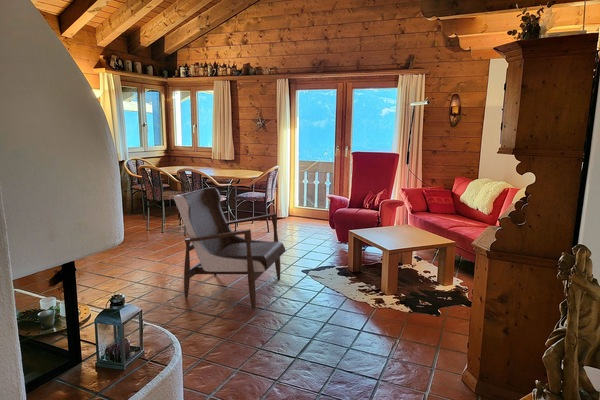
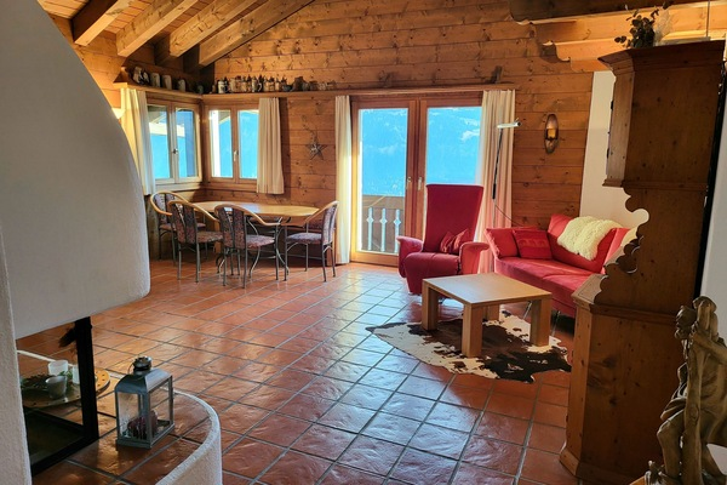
- armchair [172,186,287,311]
